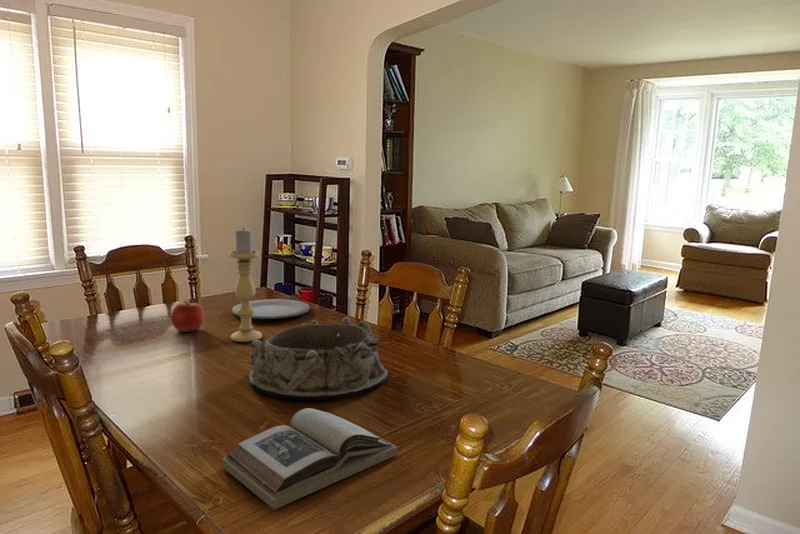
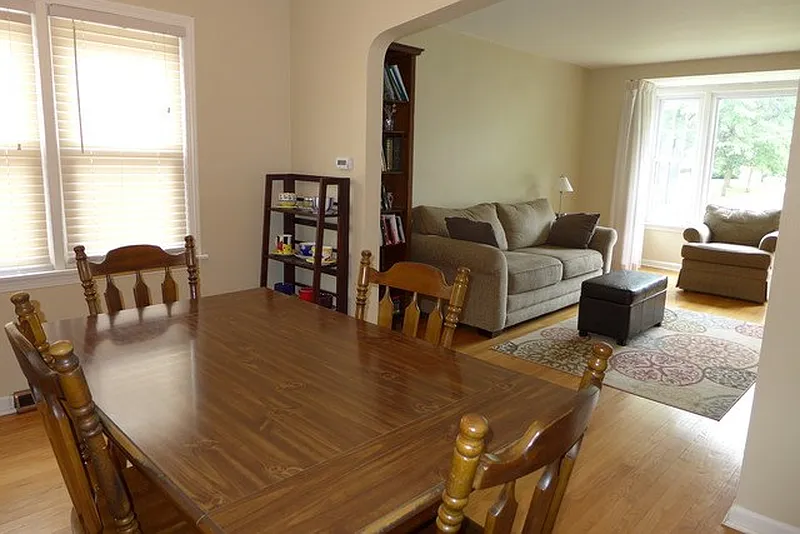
- candle holder [228,226,263,343]
- plate [231,298,311,320]
- apple [170,300,206,333]
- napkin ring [247,316,389,401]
- book [221,407,399,510]
